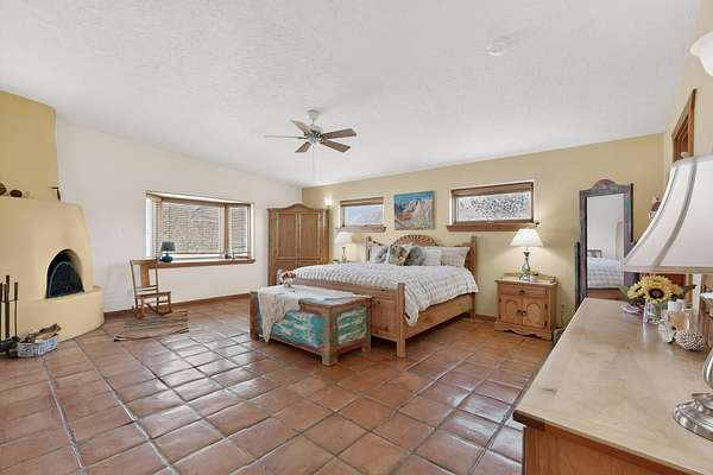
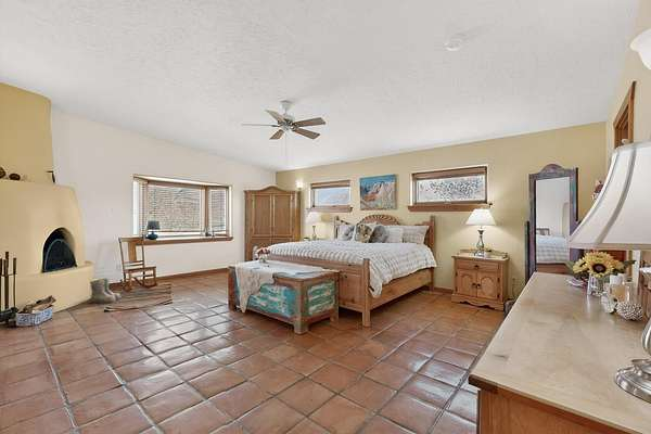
+ boots [89,277,123,304]
